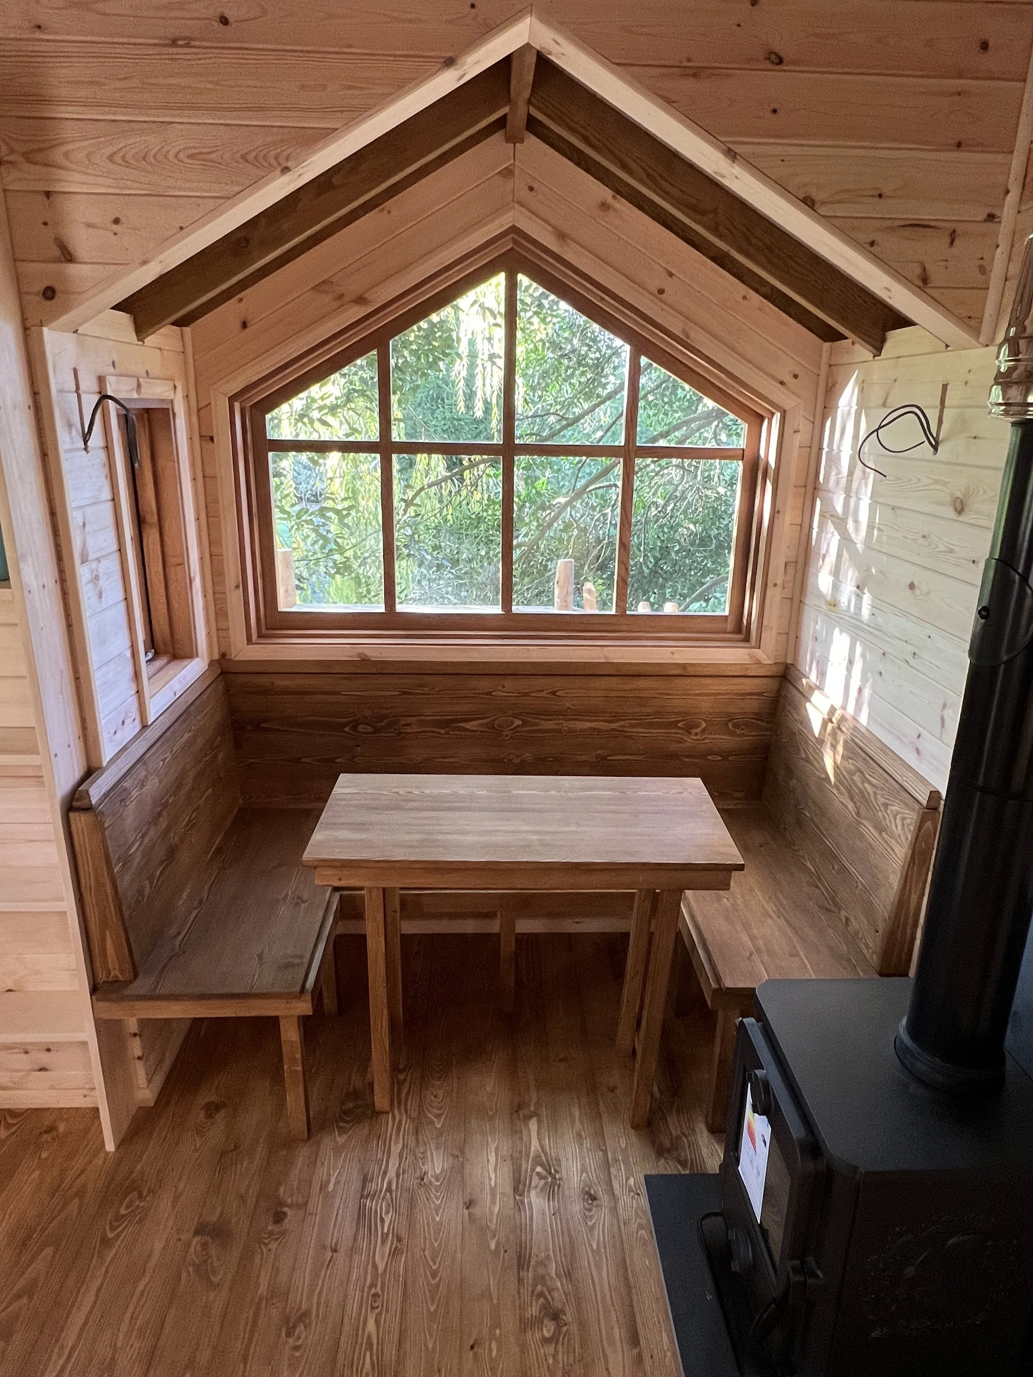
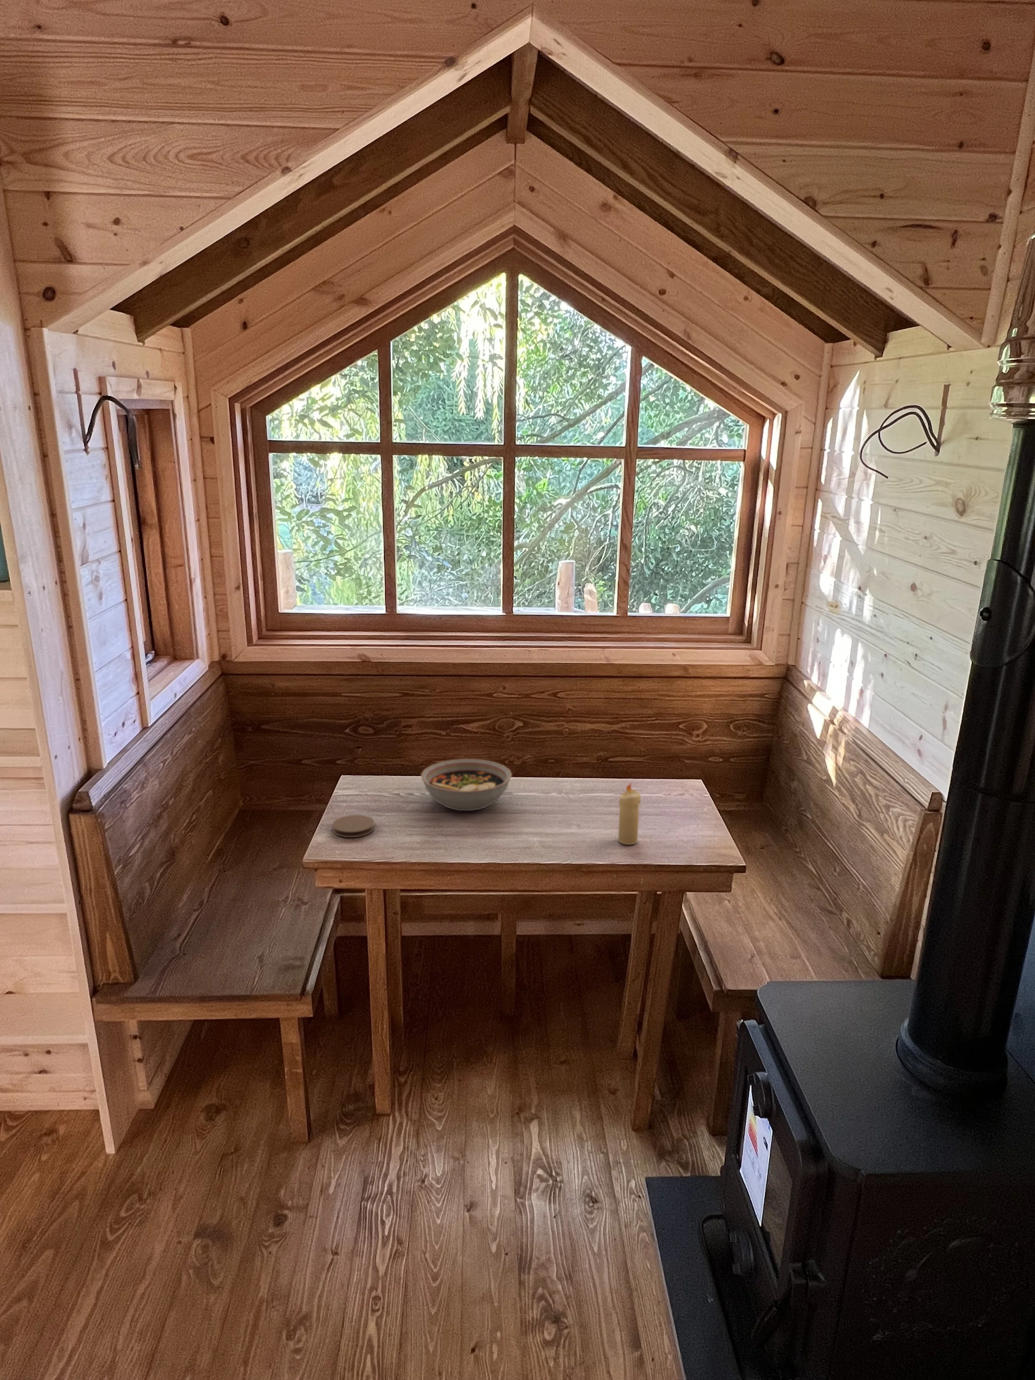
+ candle [618,782,641,845]
+ bowl [421,759,512,811]
+ coaster [332,815,375,837]
